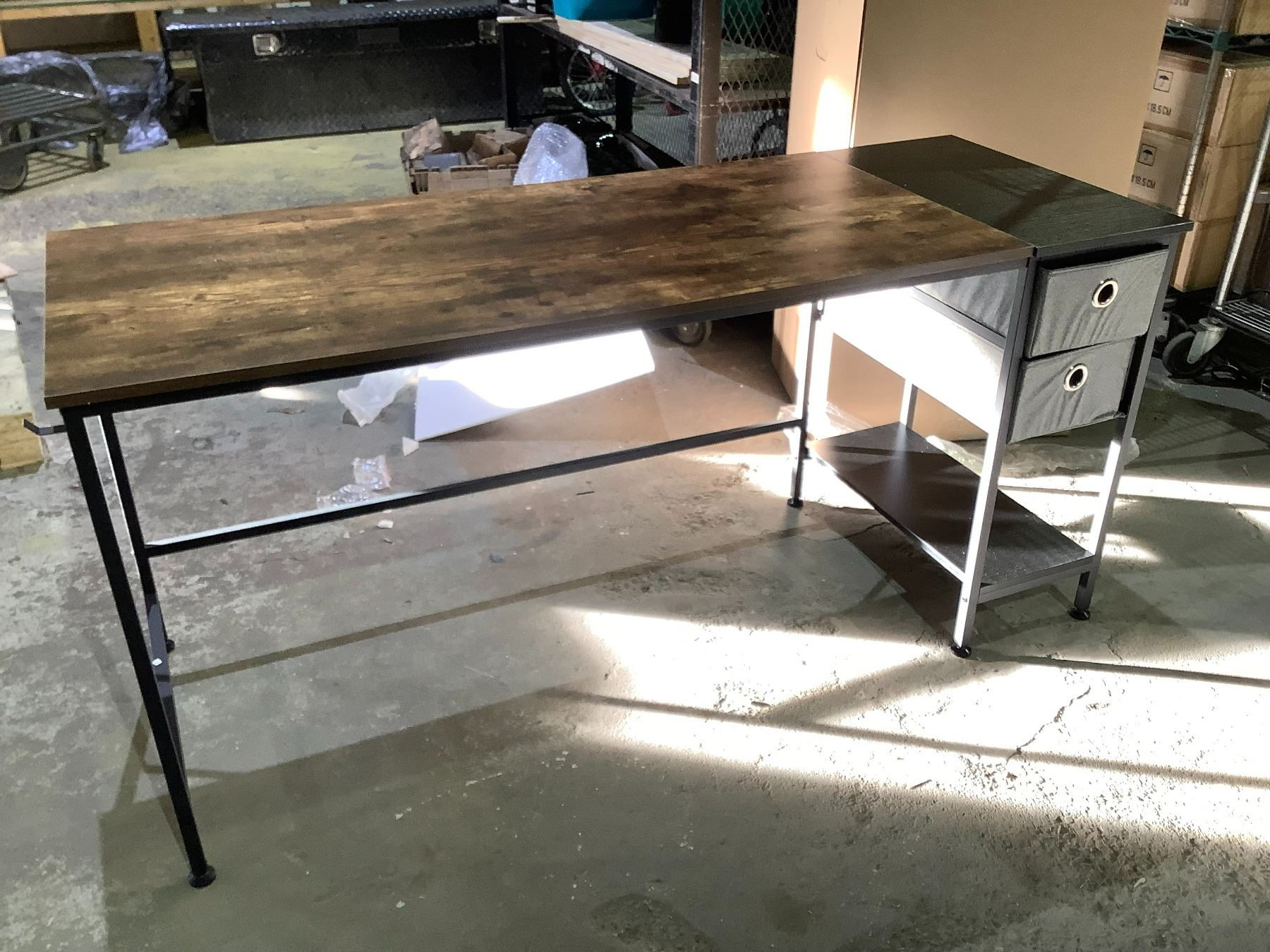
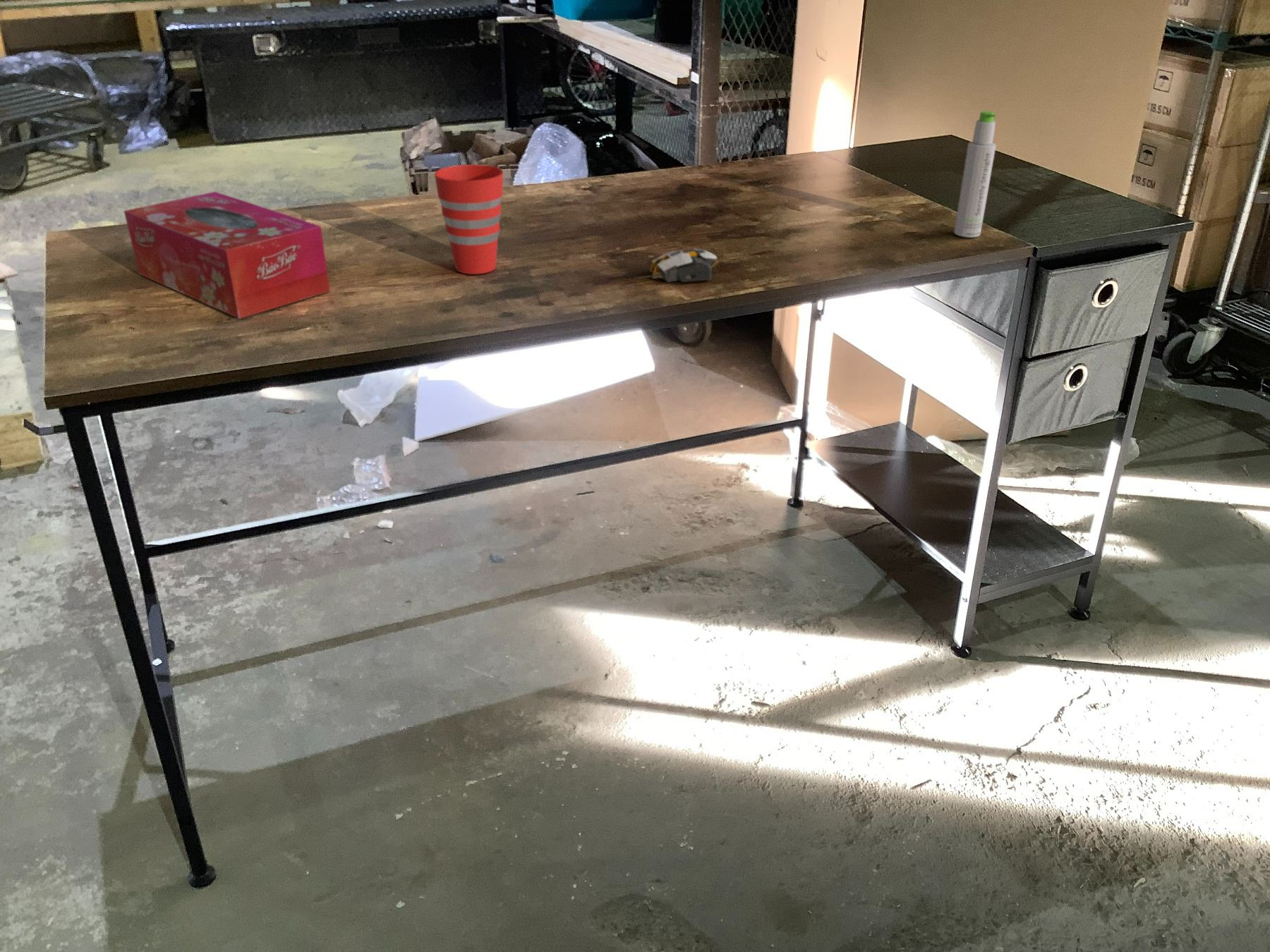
+ cup [434,164,504,275]
+ tissue box [123,191,331,319]
+ bottle [953,111,996,238]
+ computer mouse [632,248,718,283]
